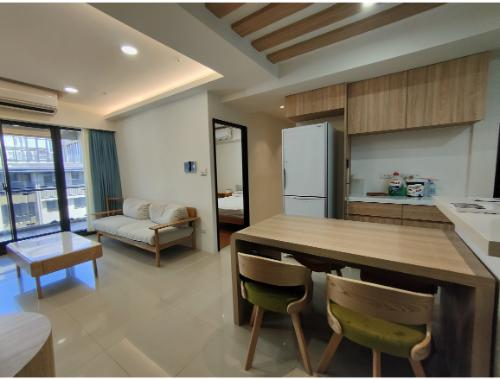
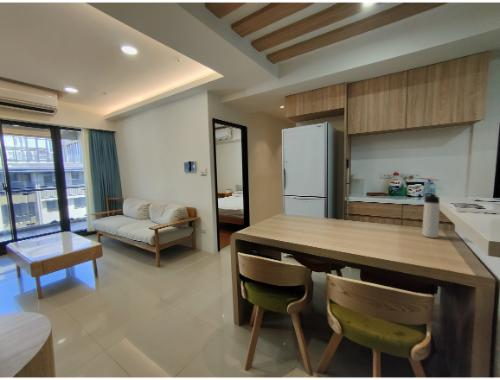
+ thermos bottle [421,192,441,239]
